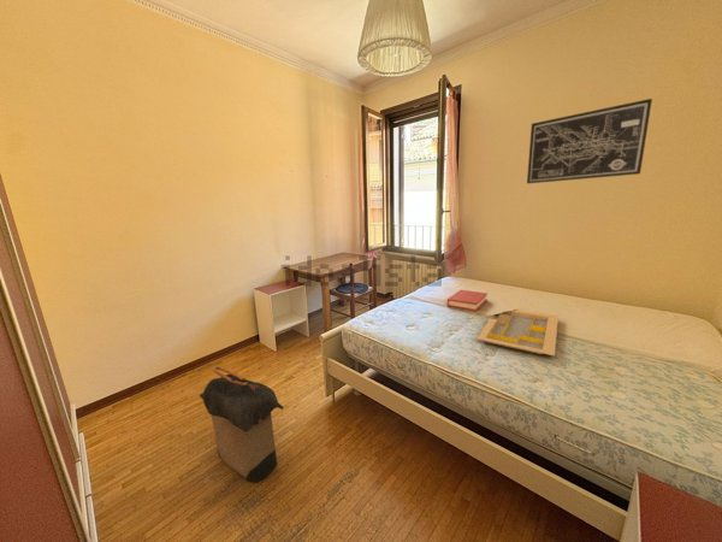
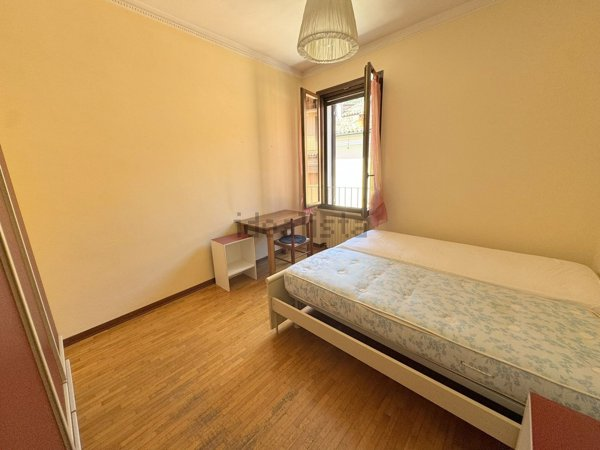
- laundry hamper [197,365,285,483]
- wall art [526,98,653,184]
- hardback book [446,289,489,312]
- serving tray [477,308,560,357]
